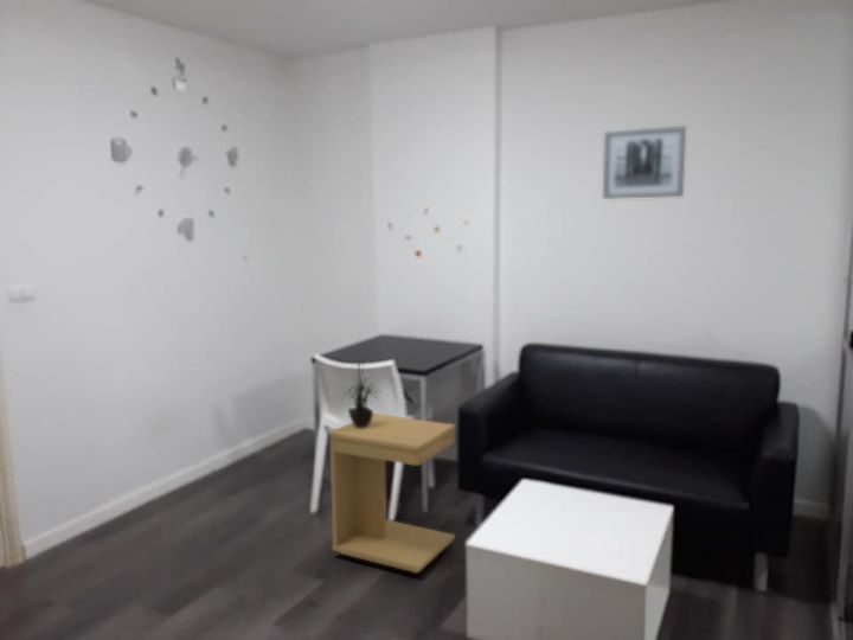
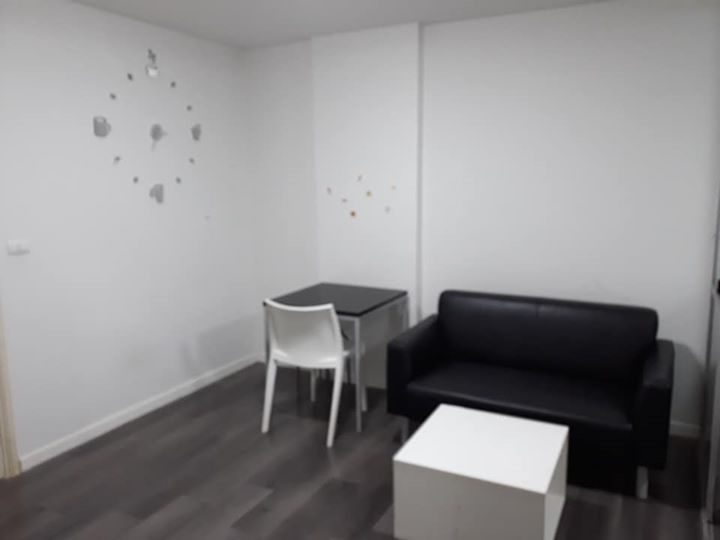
- wall art [602,124,687,200]
- potted plant [340,359,380,428]
- side table [328,412,456,574]
